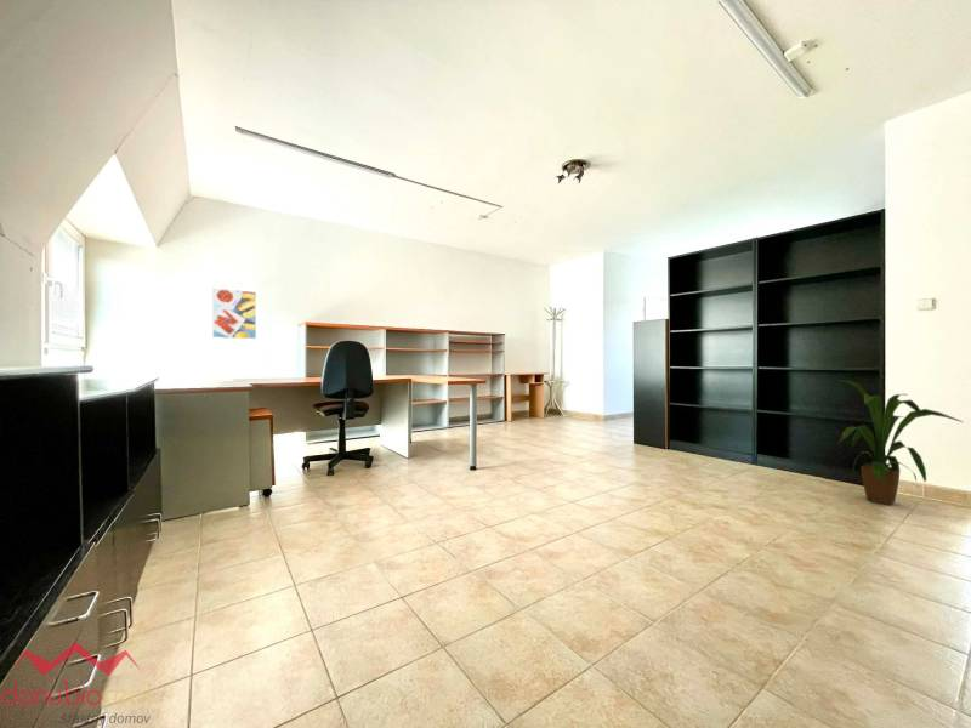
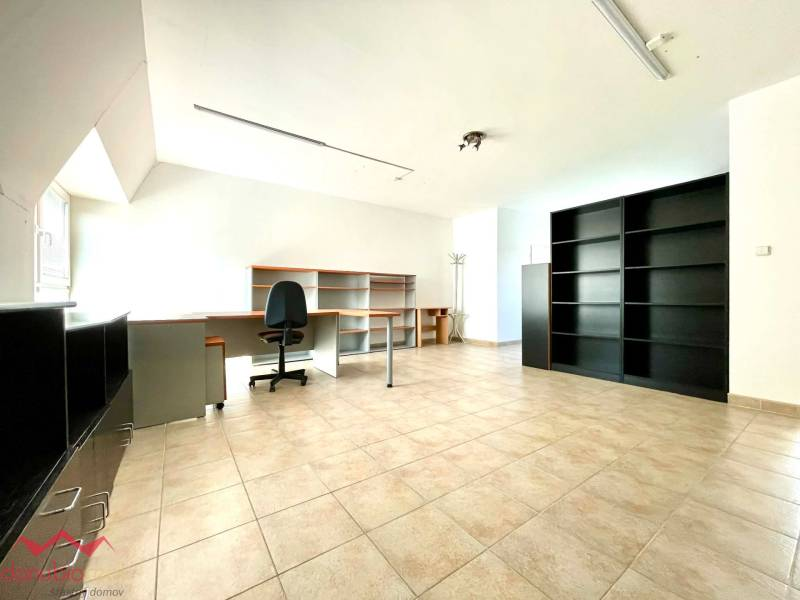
- house plant [835,379,966,506]
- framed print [211,286,257,340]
